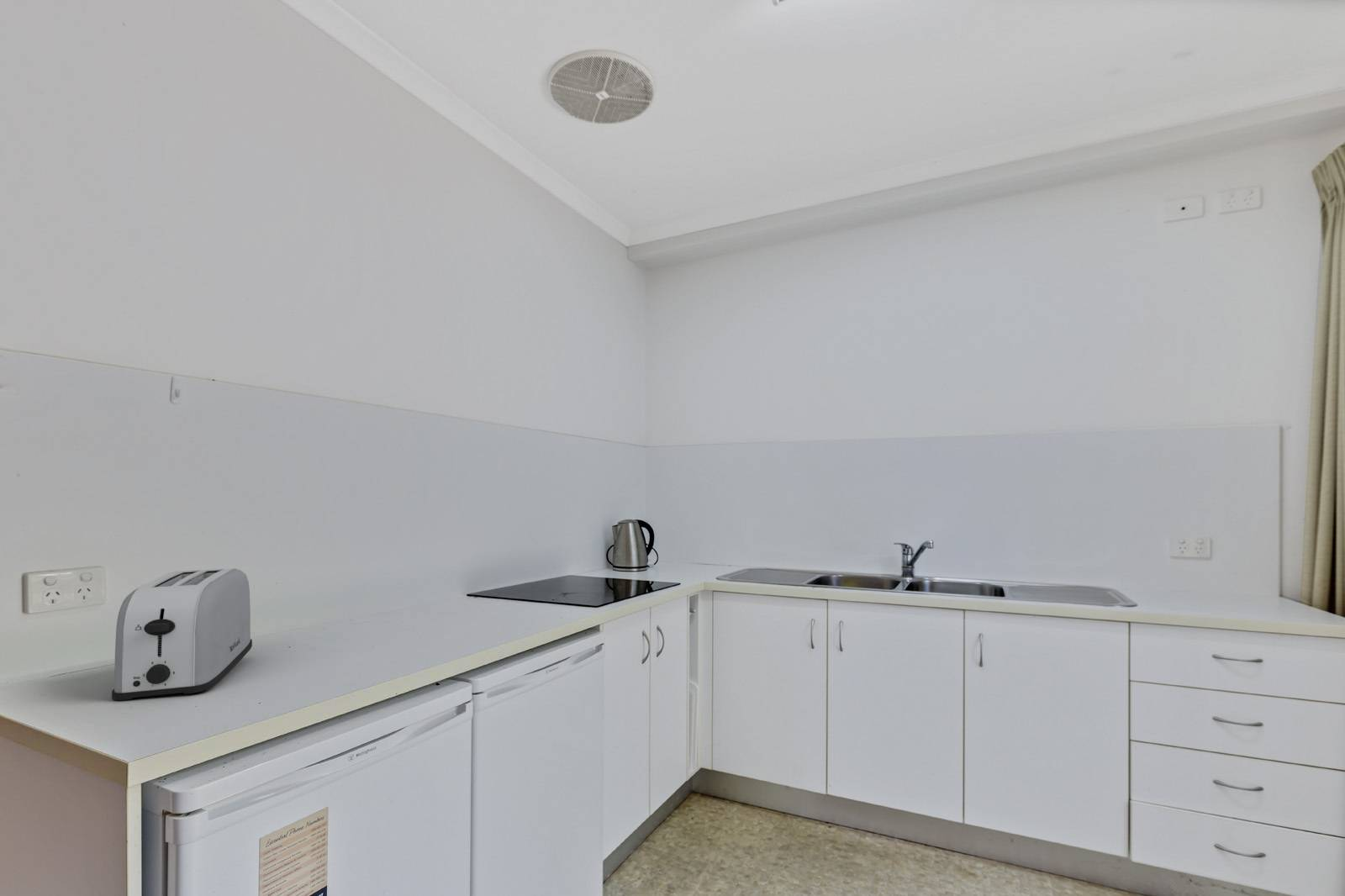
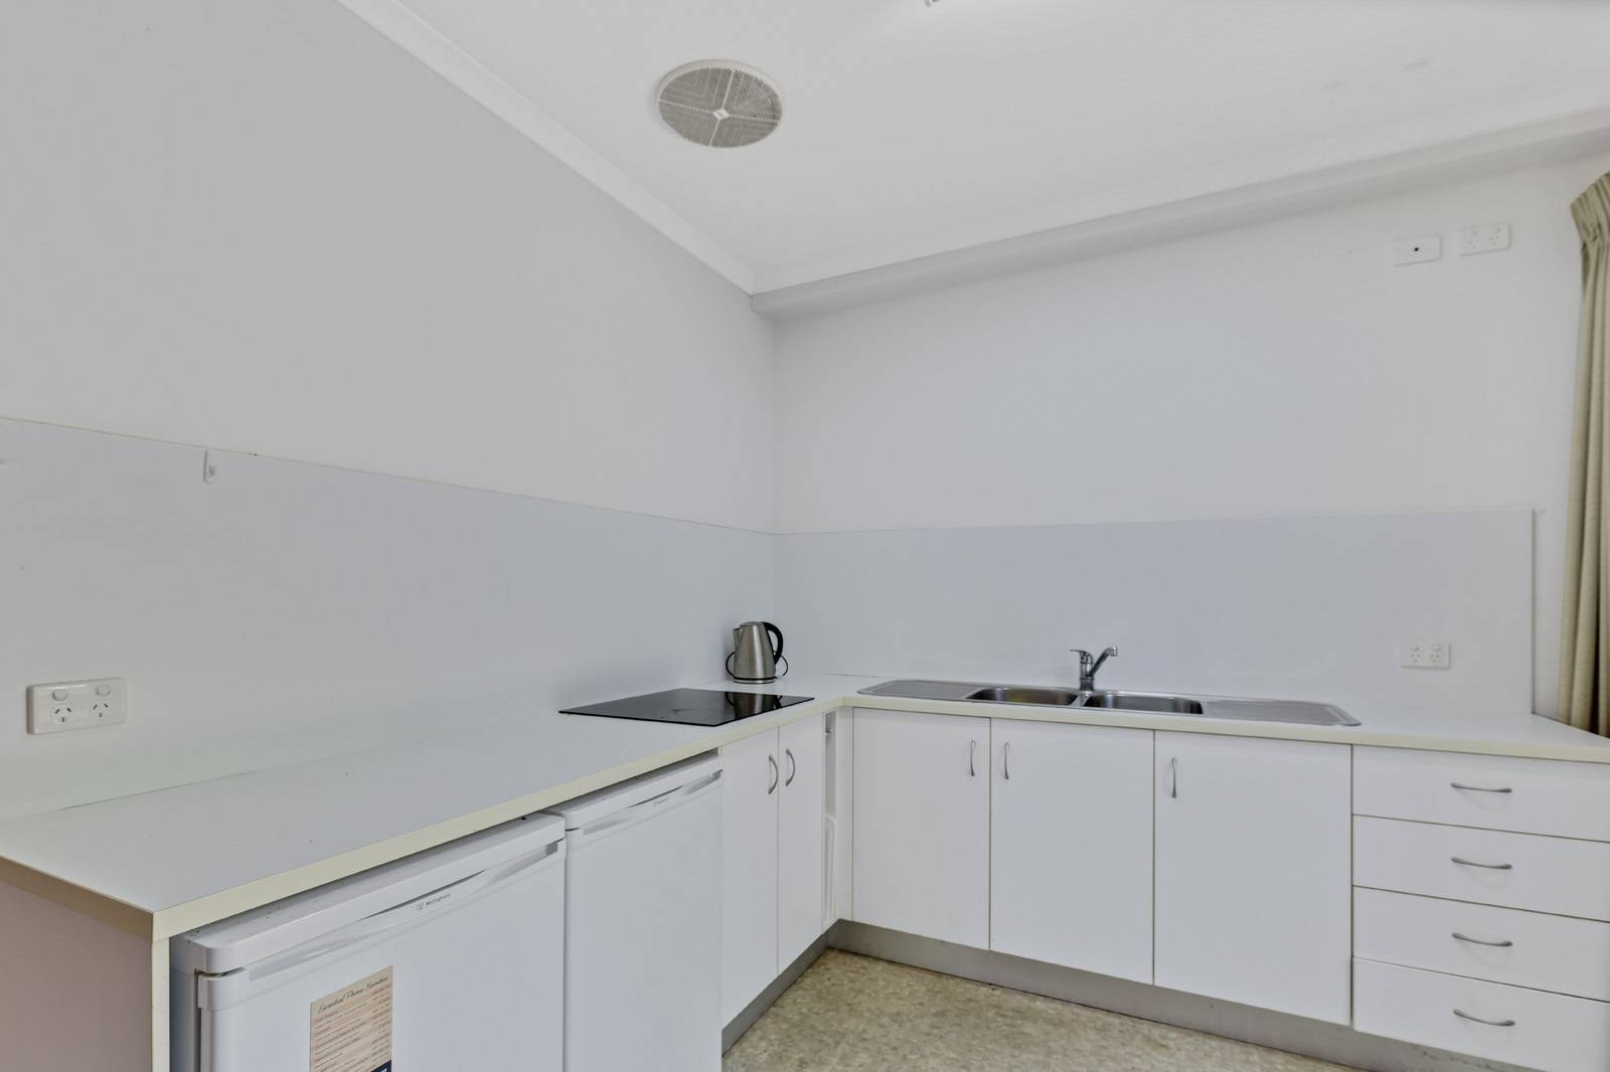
- toaster [111,567,253,701]
